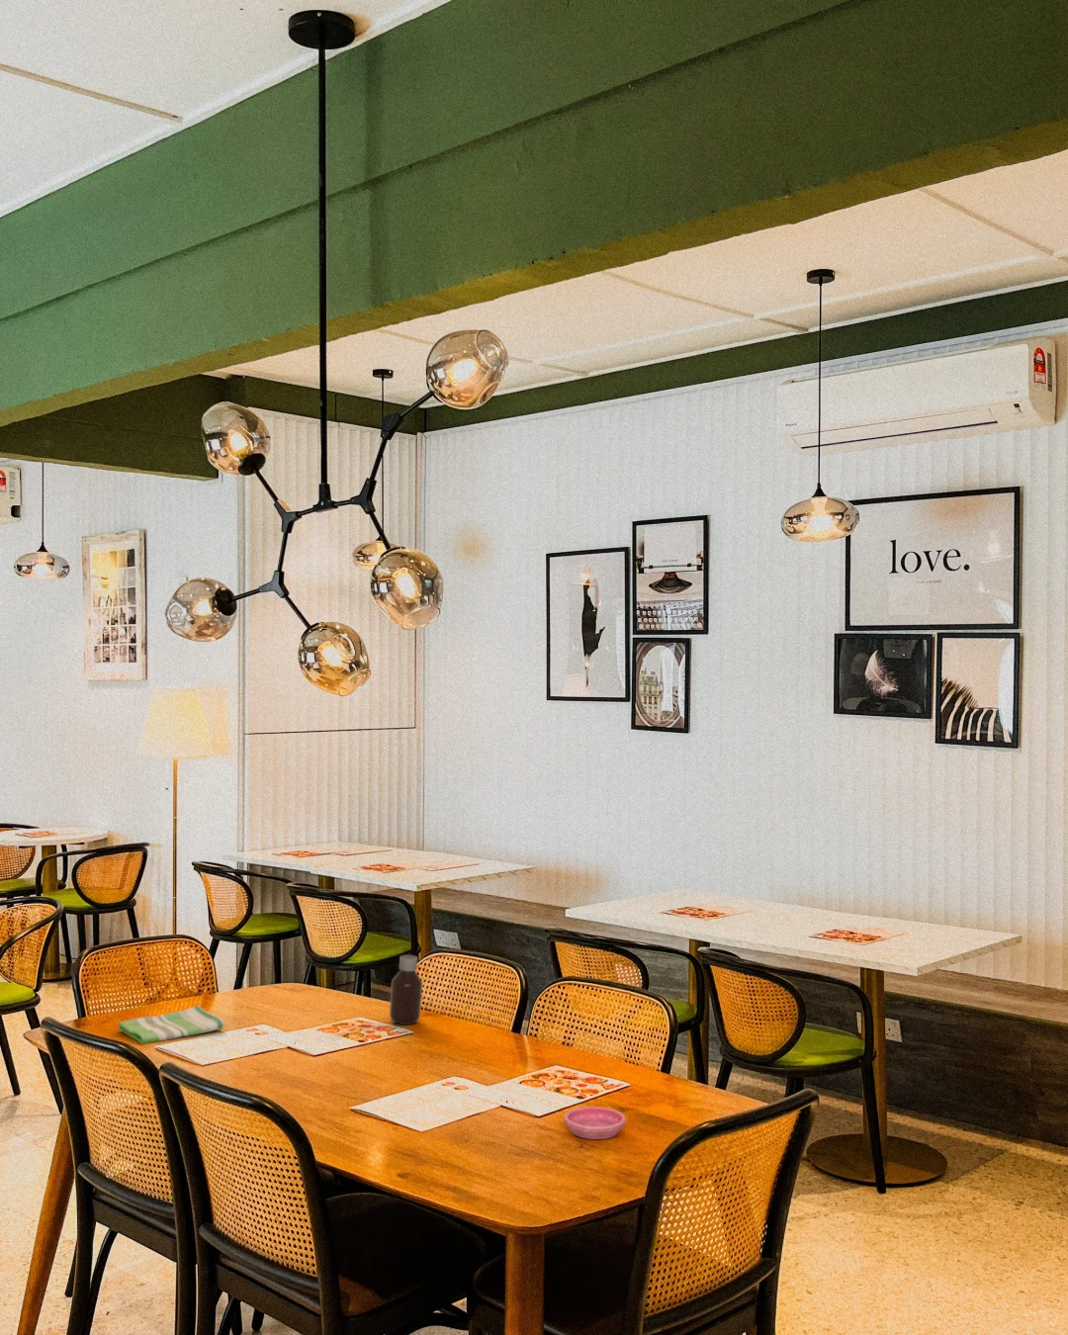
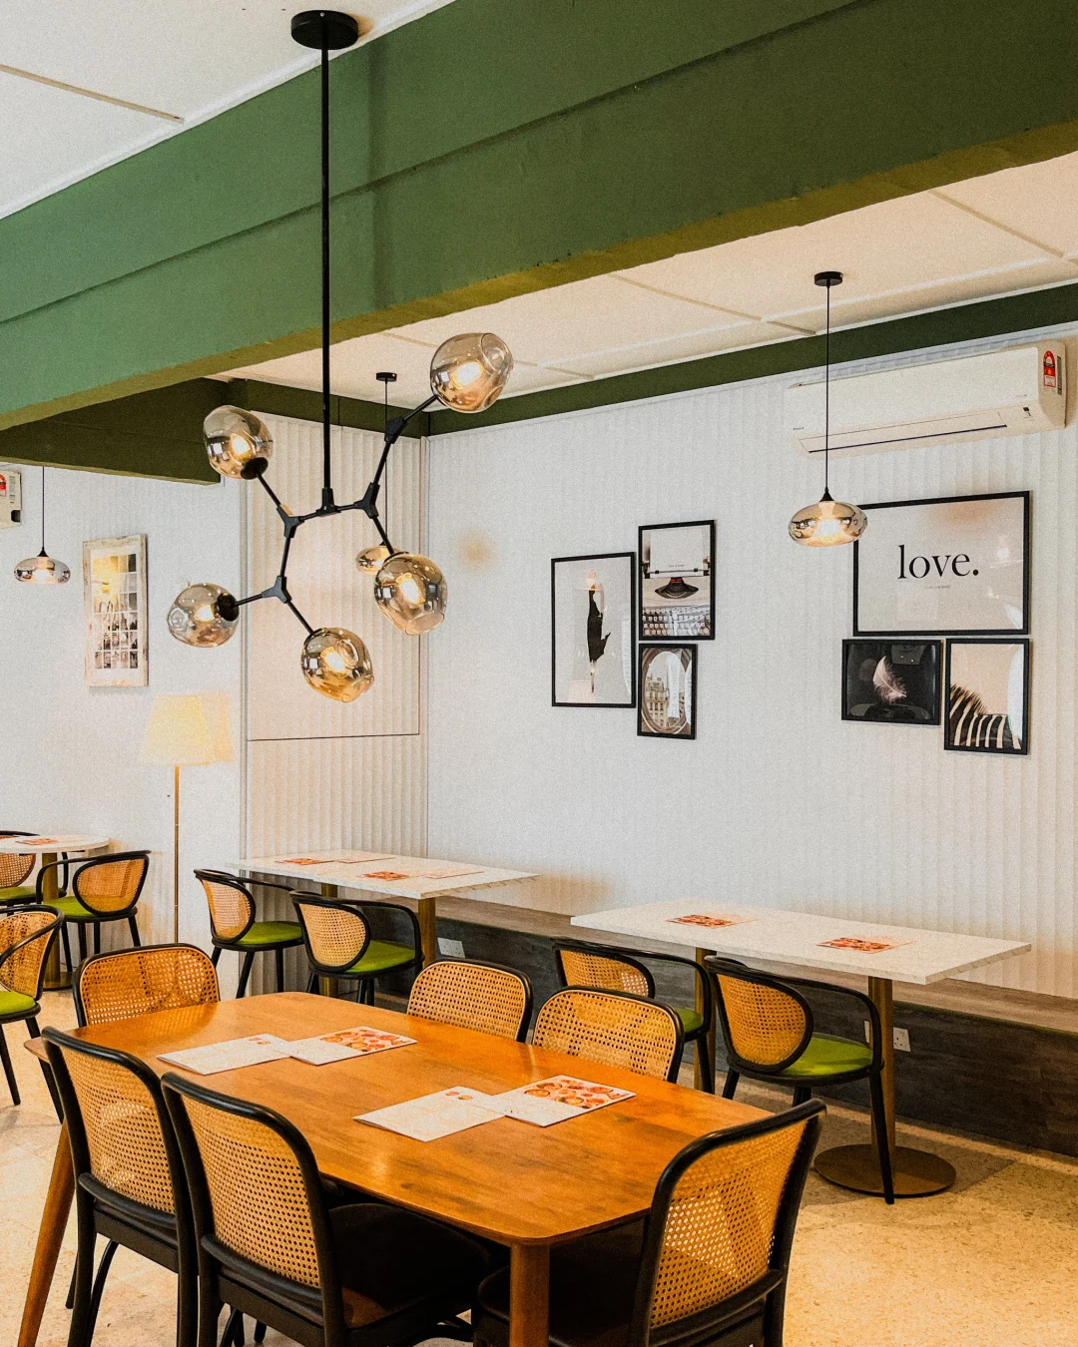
- bottle [389,955,423,1025]
- saucer [562,1105,627,1140]
- dish towel [117,1005,227,1044]
